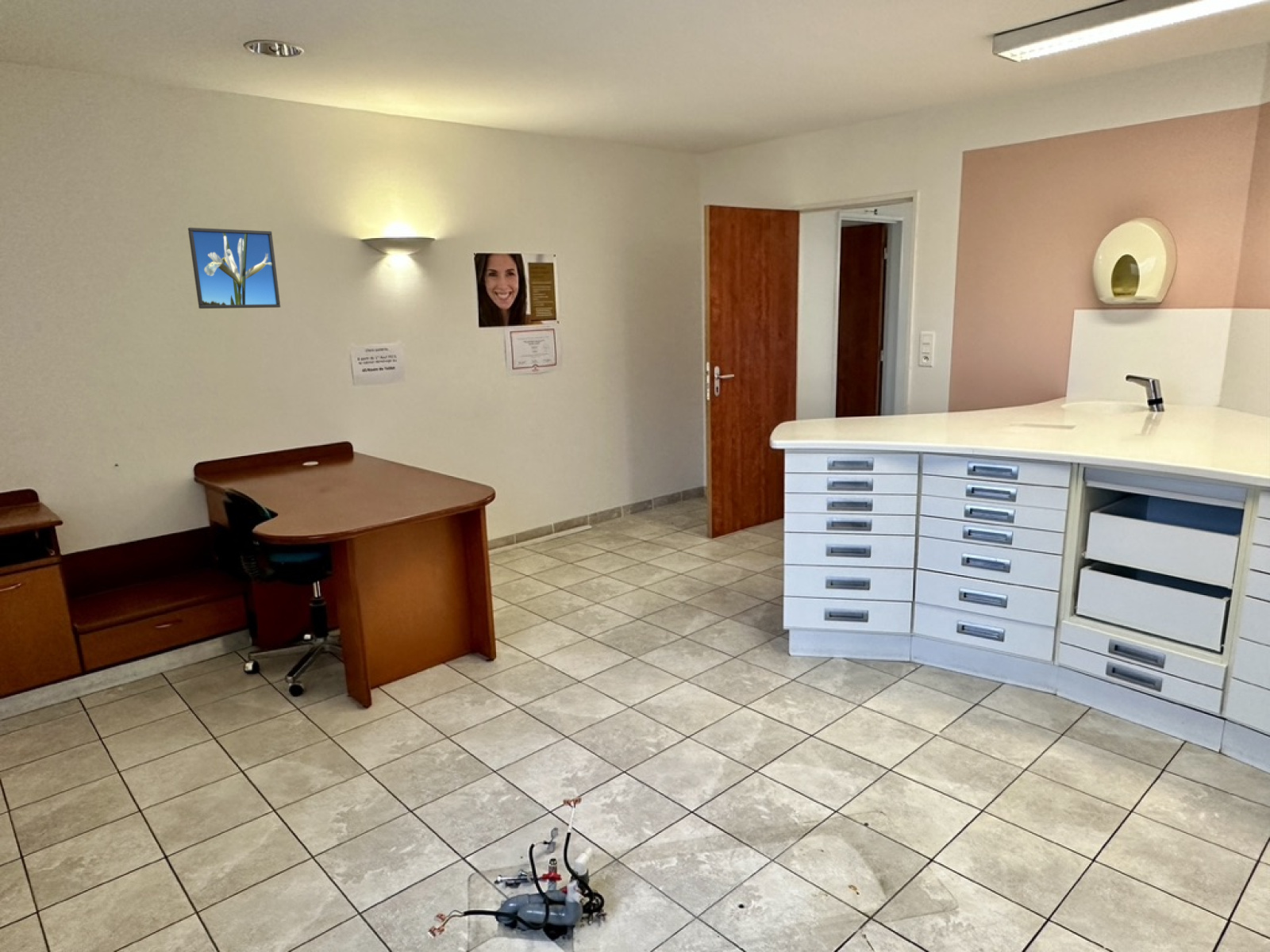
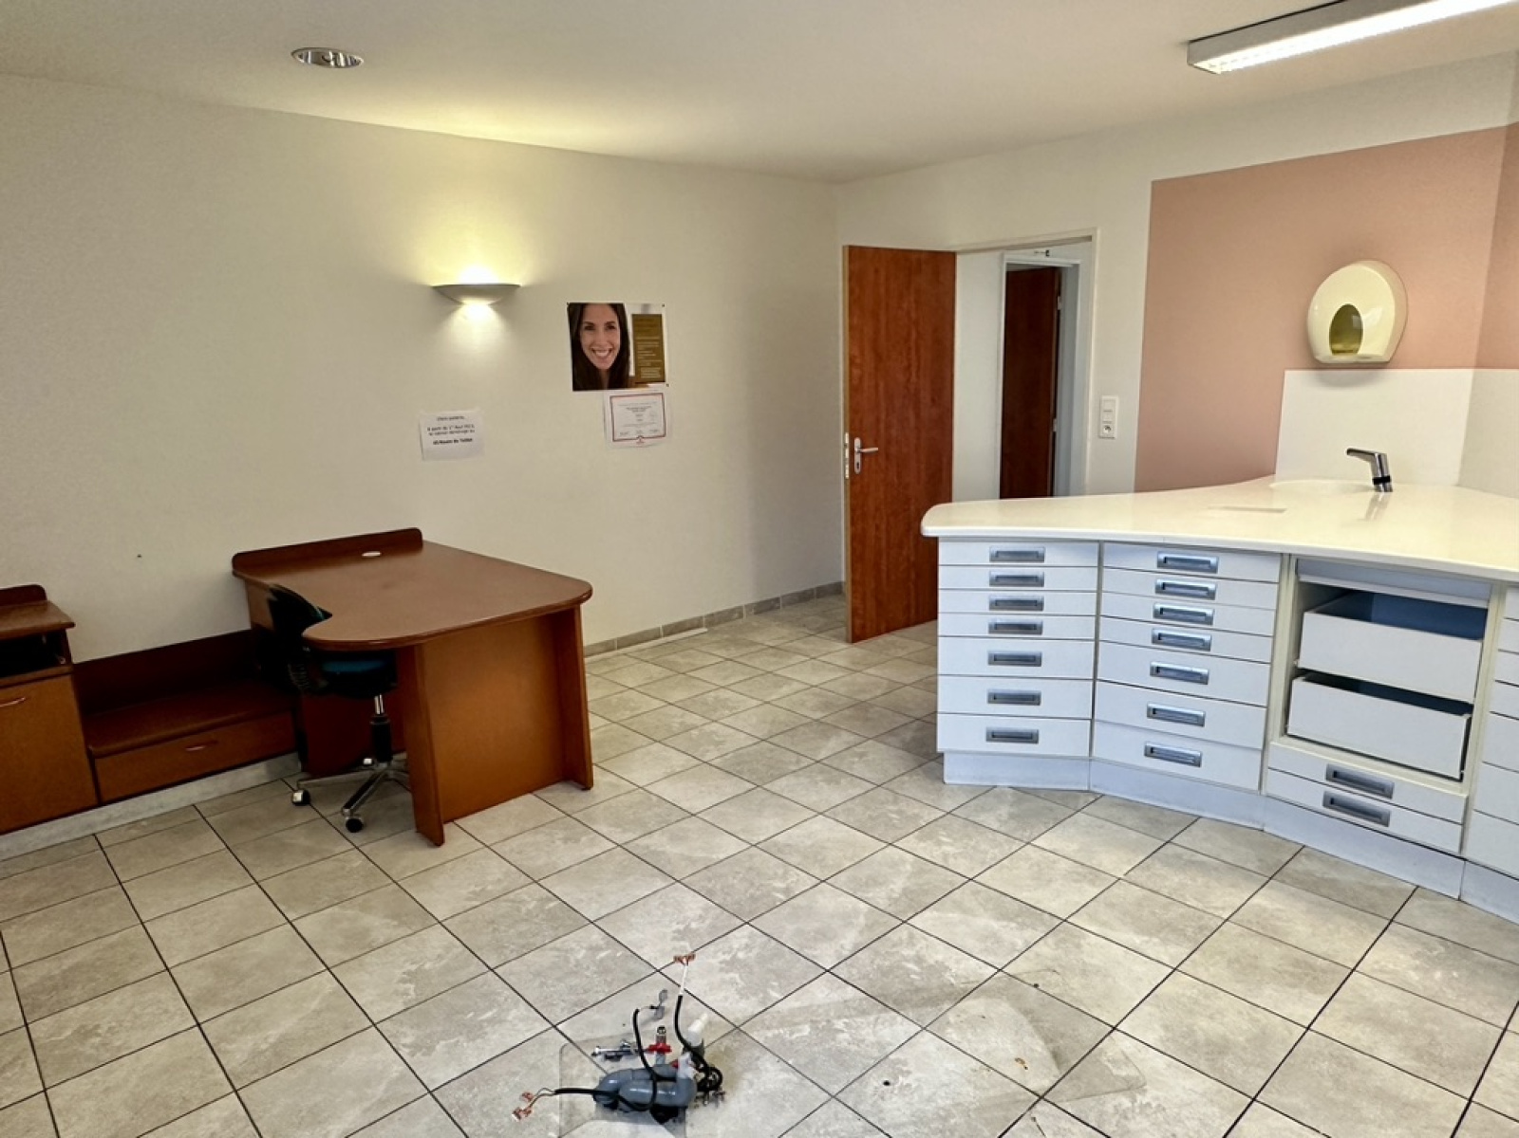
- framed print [187,227,281,309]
